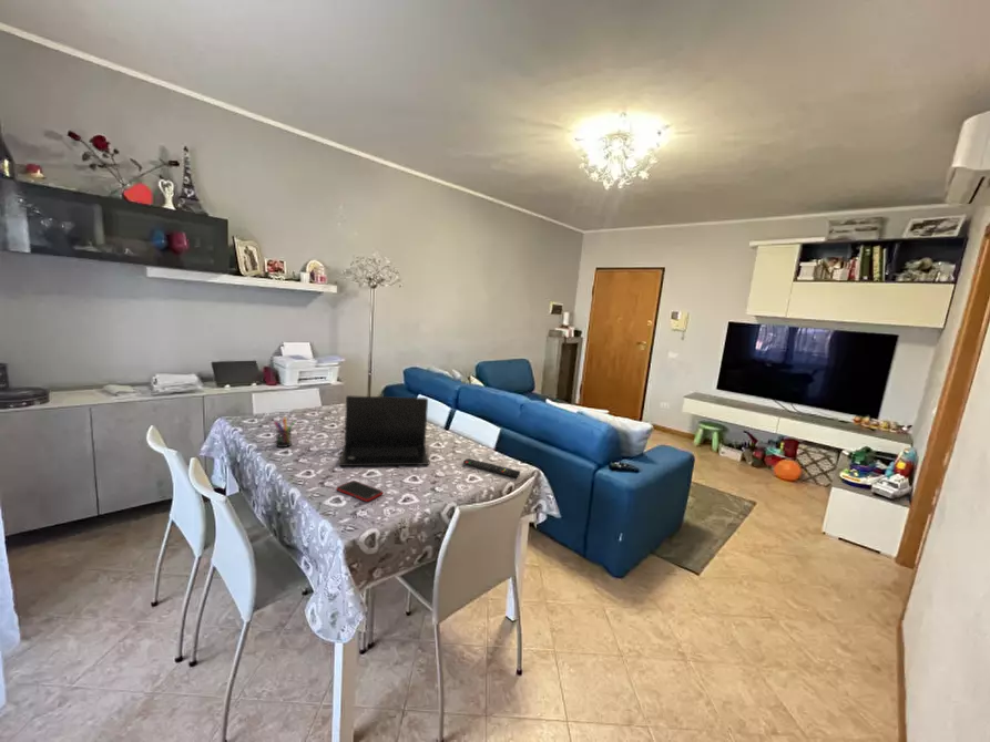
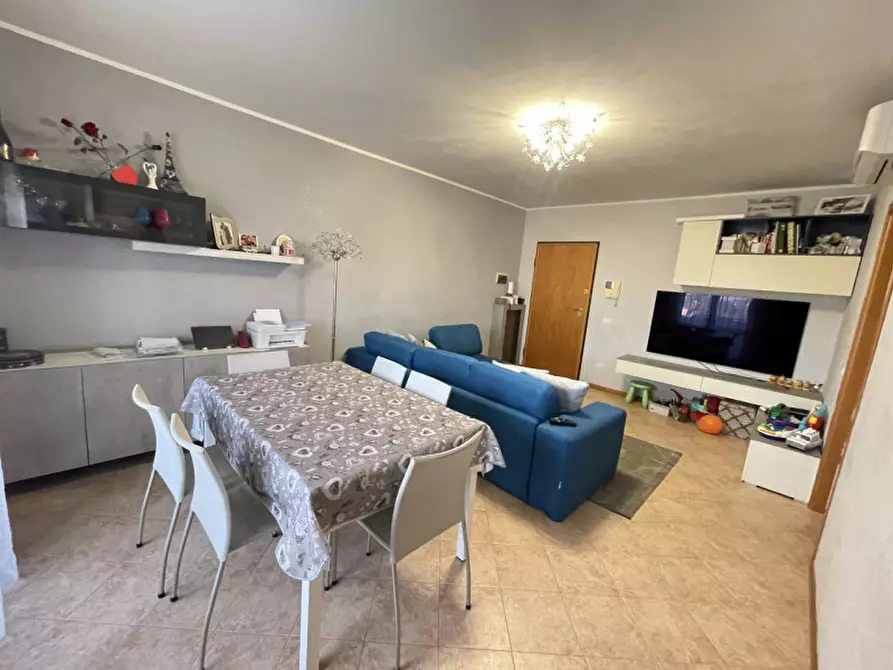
- cell phone [336,480,384,503]
- laptop [337,394,430,467]
- remote control [462,457,521,478]
- pen holder [273,415,297,449]
